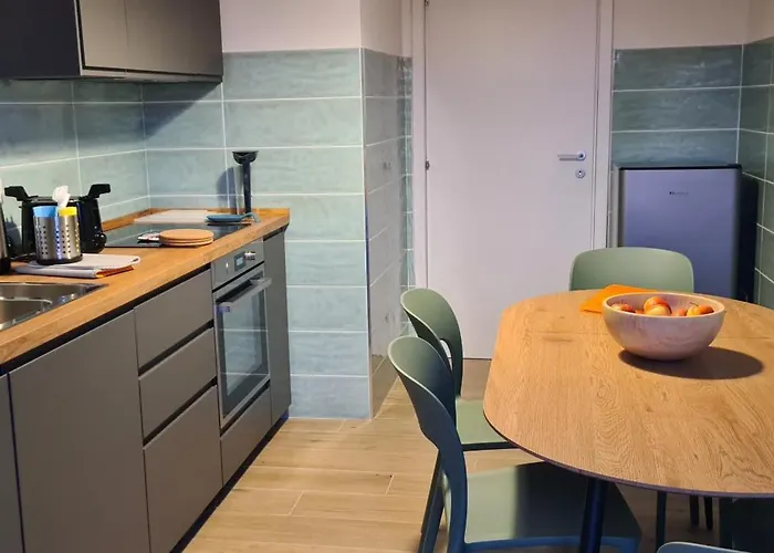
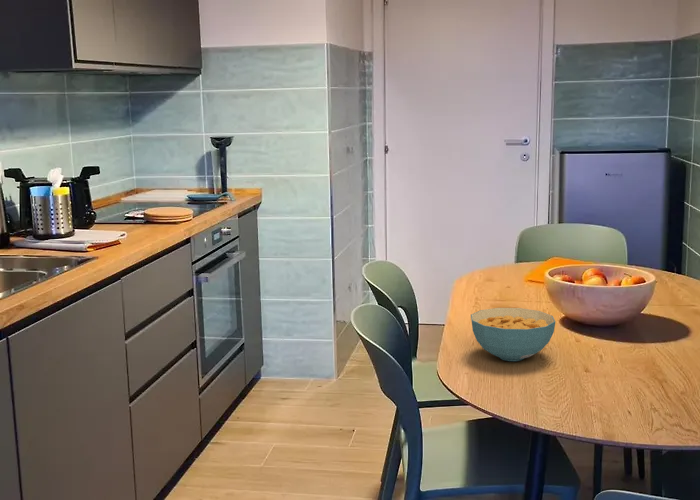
+ cereal bowl [470,307,556,362]
